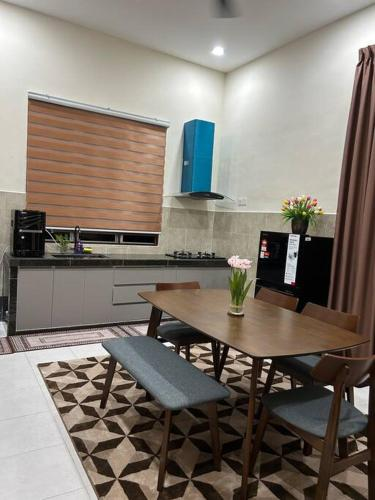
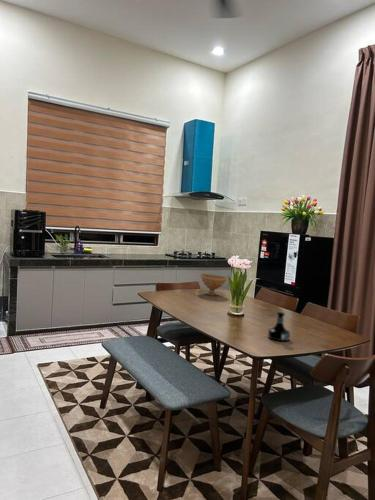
+ bowl [199,273,229,296]
+ tequila bottle [267,310,291,342]
